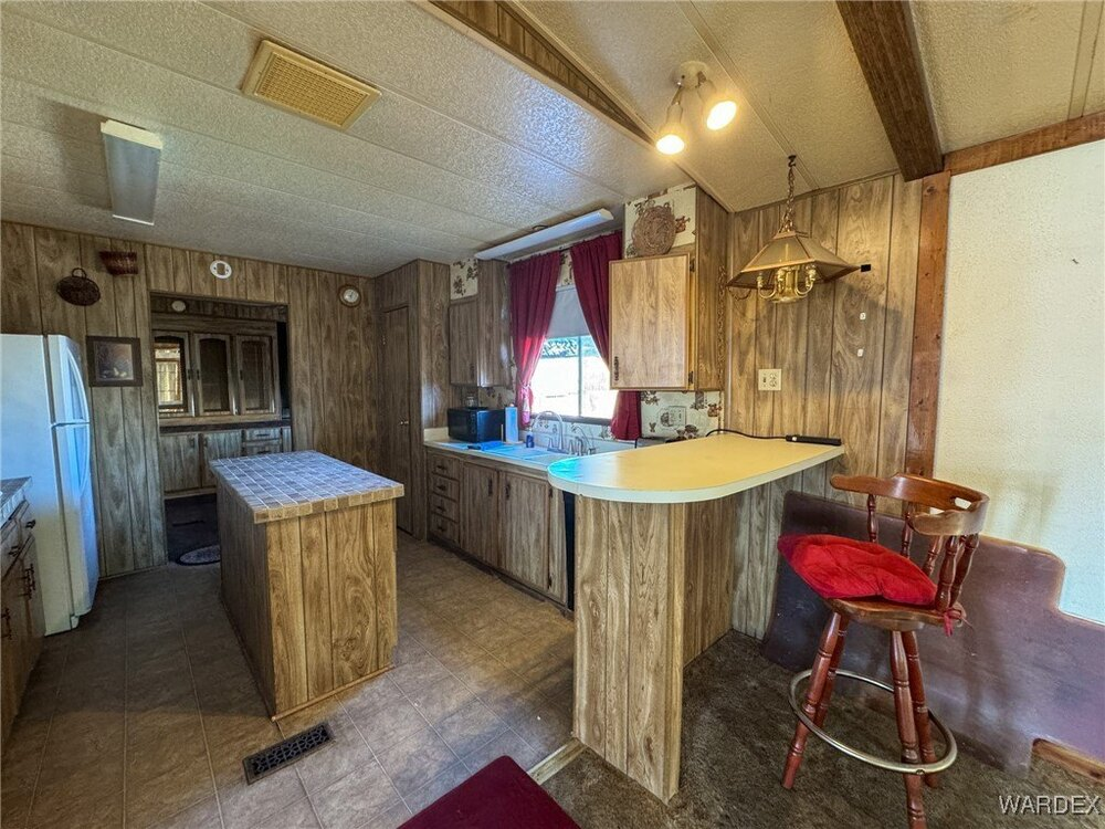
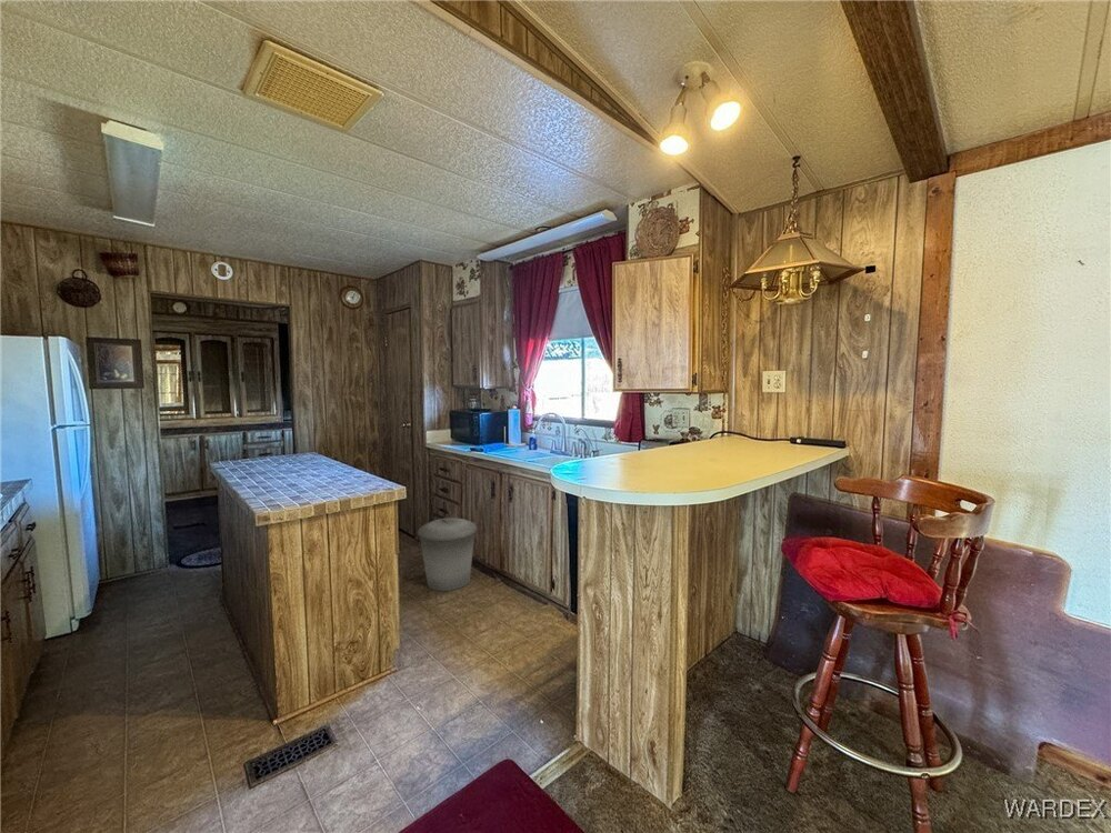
+ trash can [417,516,478,592]
